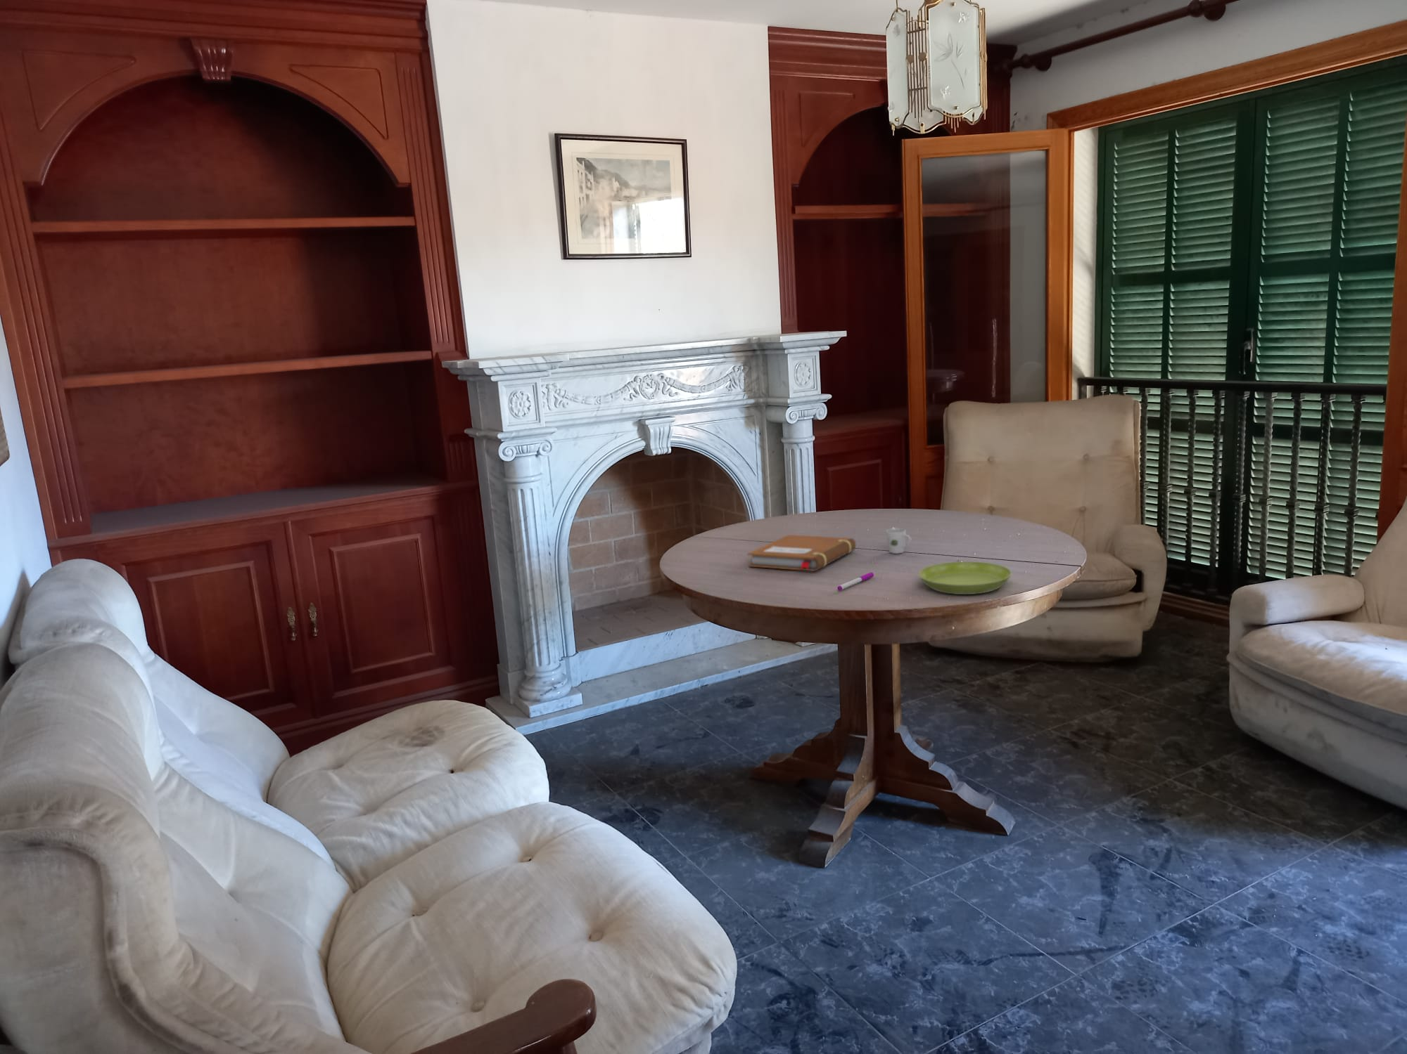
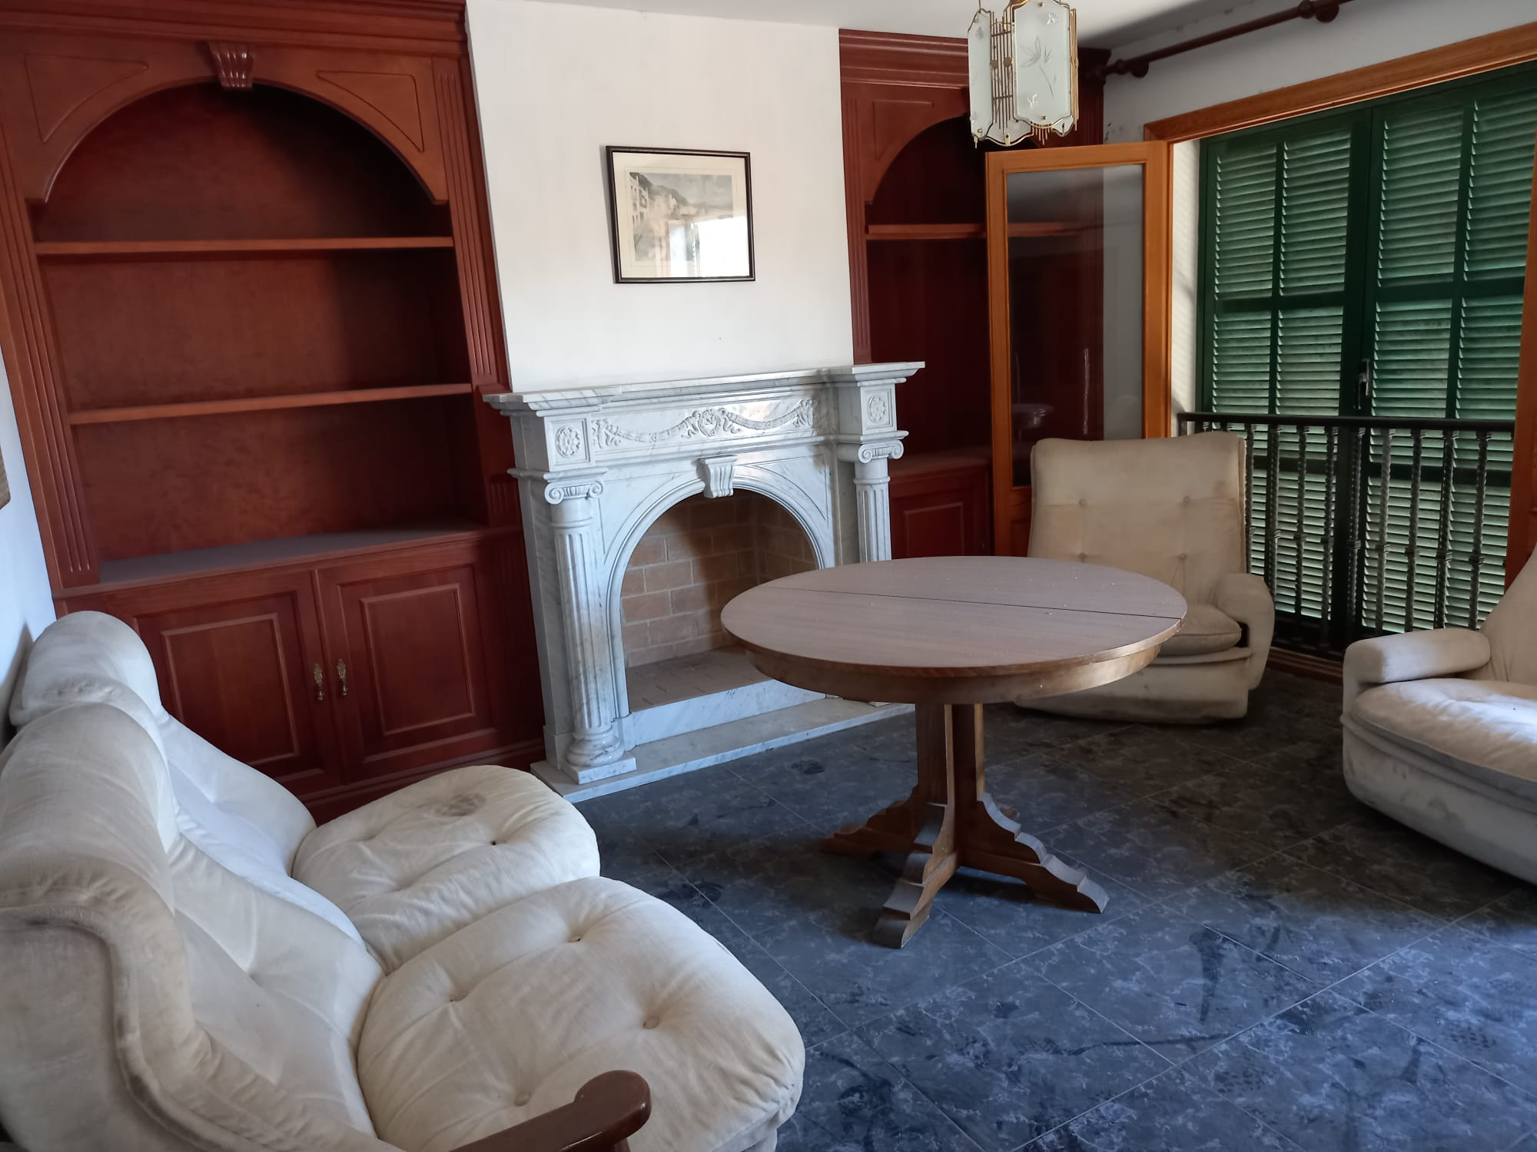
- saucer [918,560,1013,596]
- cup [885,527,912,555]
- notebook [747,534,856,572]
- pen [836,571,874,591]
